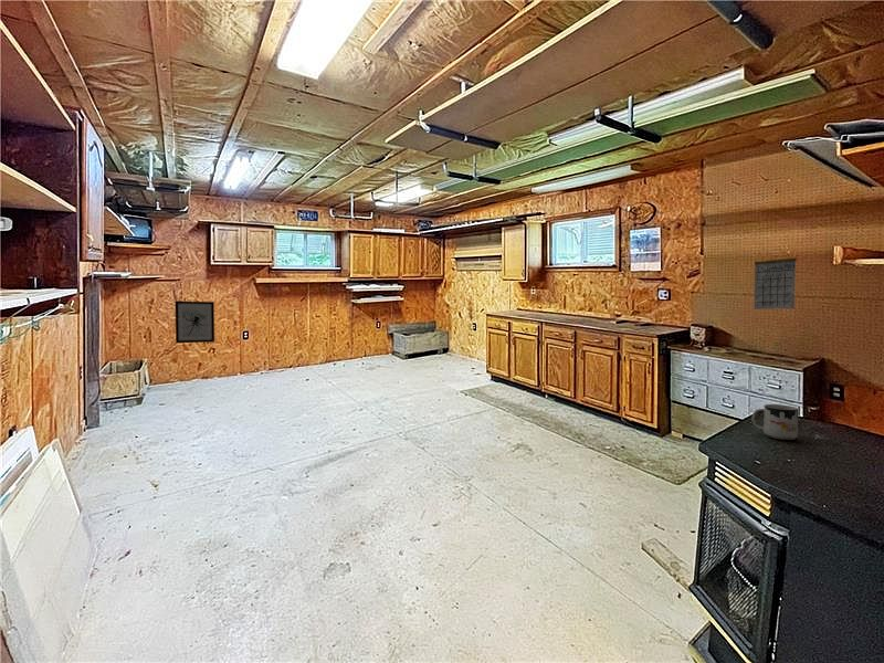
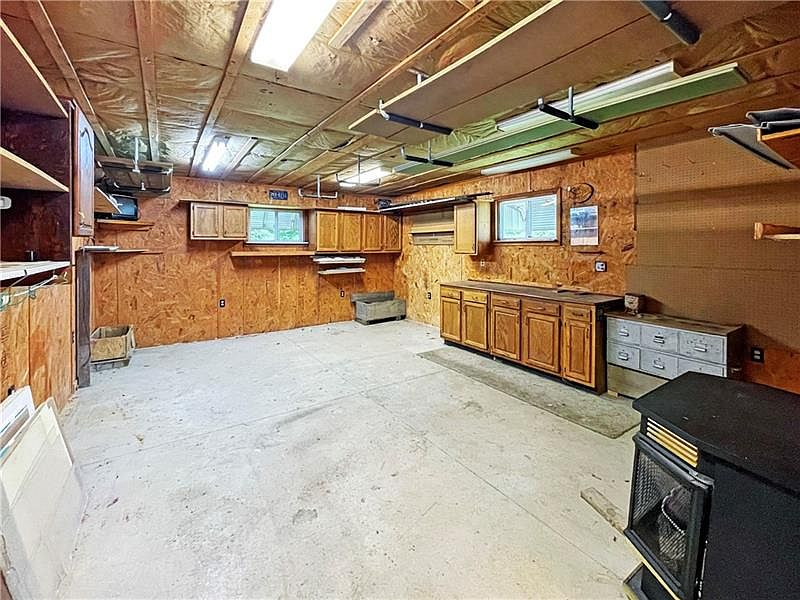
- wall art [175,301,215,344]
- mug [750,403,800,441]
- calendar [753,249,798,311]
